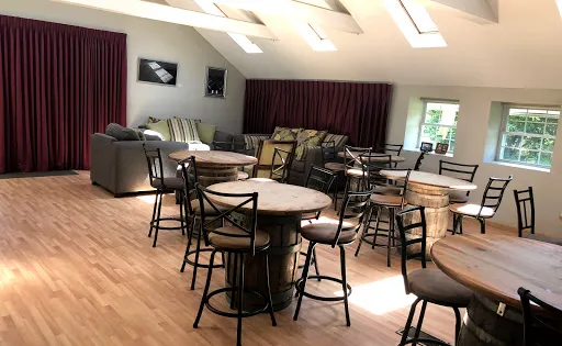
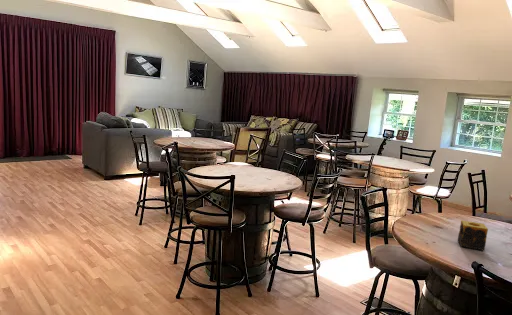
+ candle [457,219,489,251]
